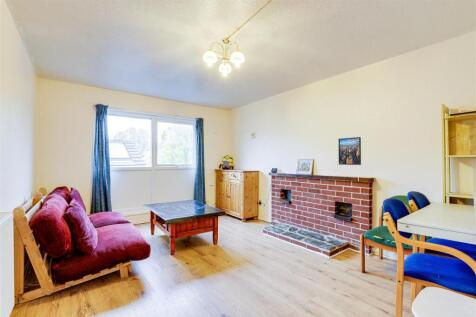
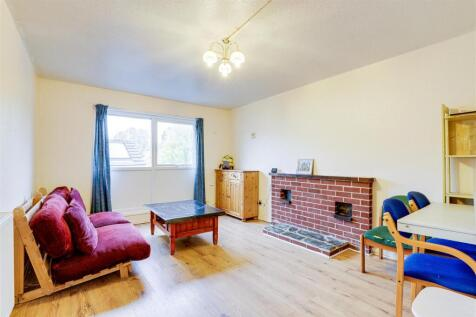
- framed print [337,136,362,166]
